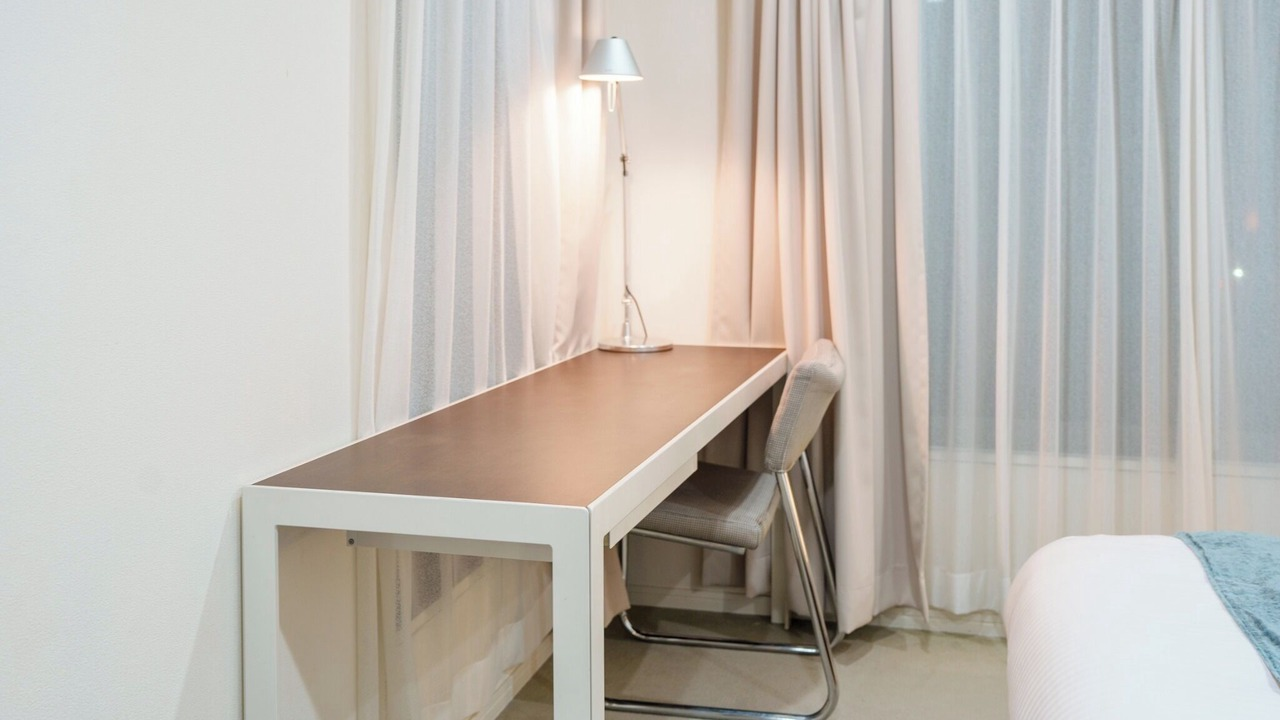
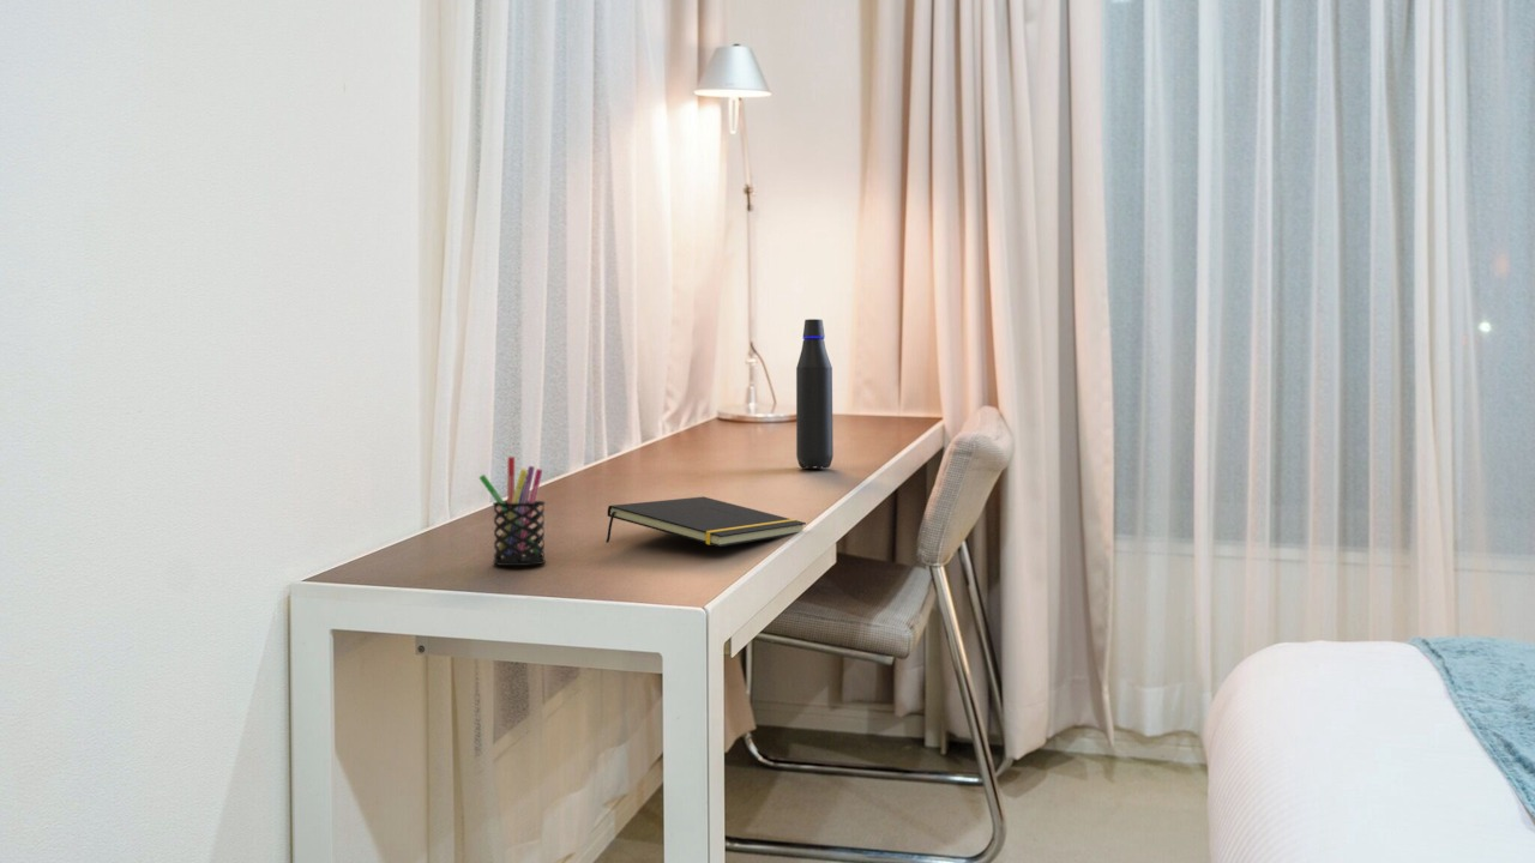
+ pen holder [478,455,547,567]
+ water bottle [795,318,835,470]
+ notepad [604,495,807,548]
